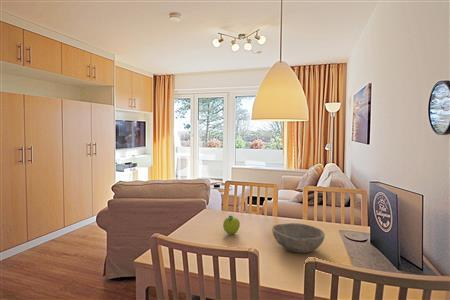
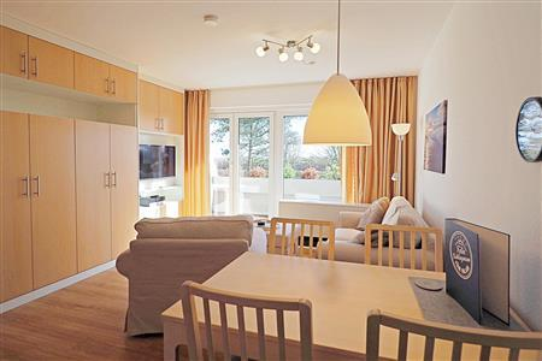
- bowl [271,222,326,254]
- fruit [222,214,241,235]
